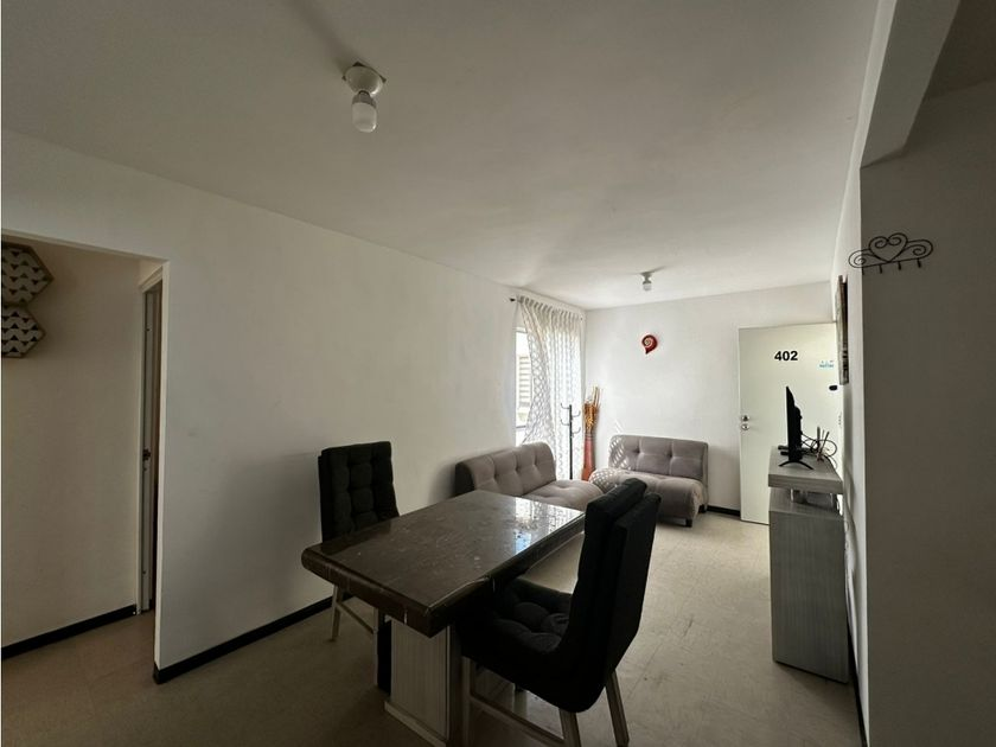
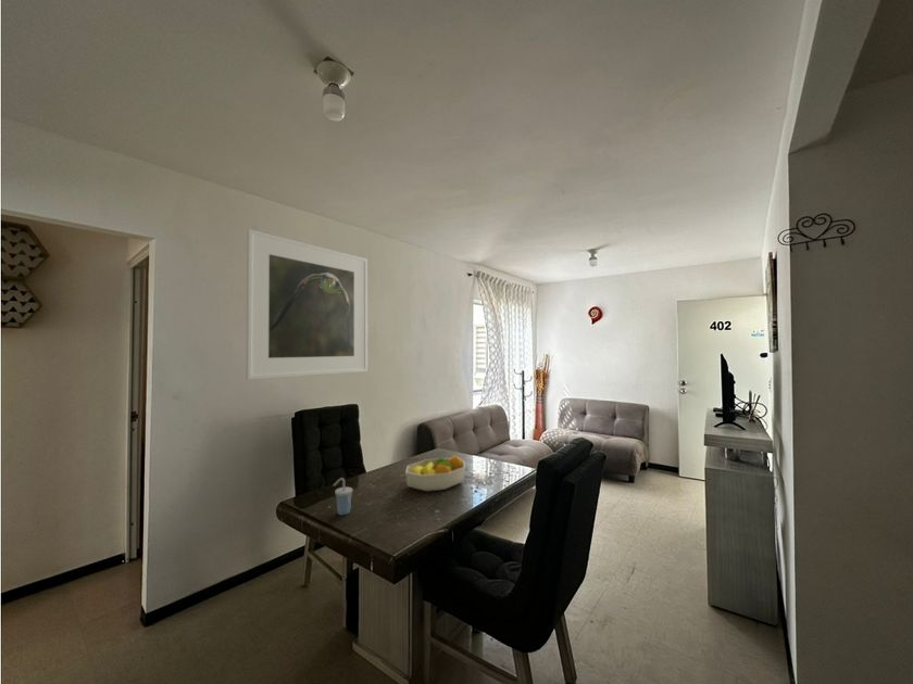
+ fruit bowl [404,454,466,493]
+ cup [333,477,353,516]
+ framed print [245,228,368,381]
